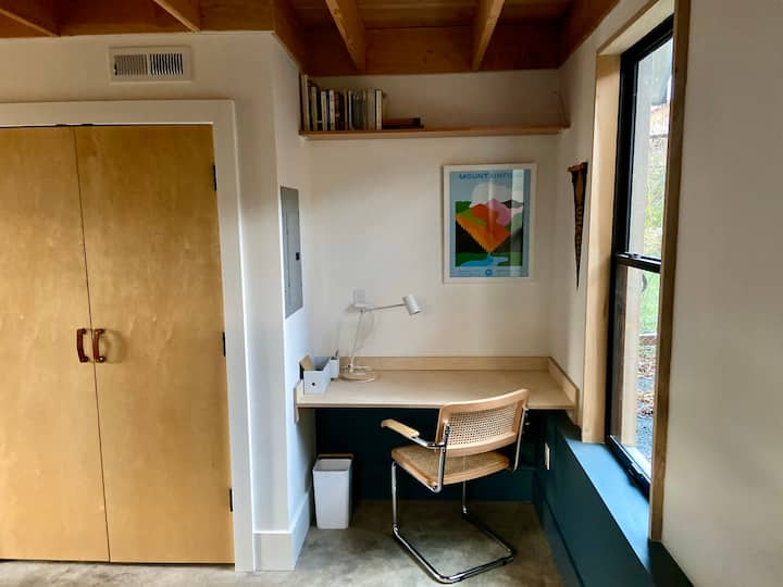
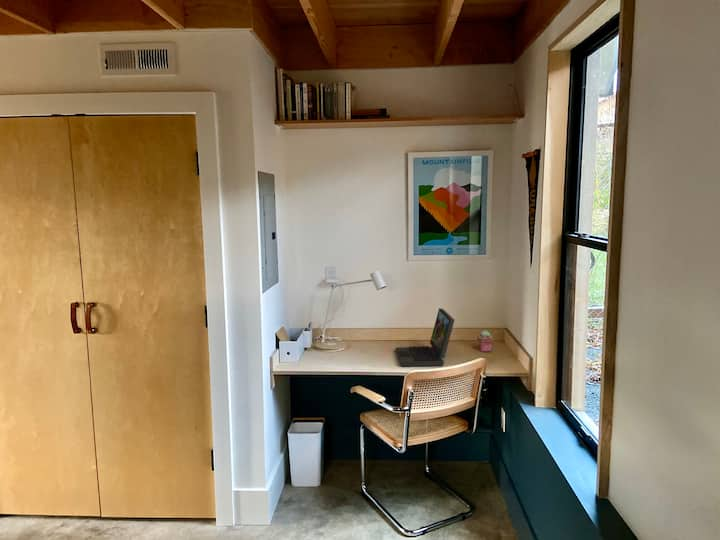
+ potted succulent [476,330,495,353]
+ laptop [394,307,456,367]
